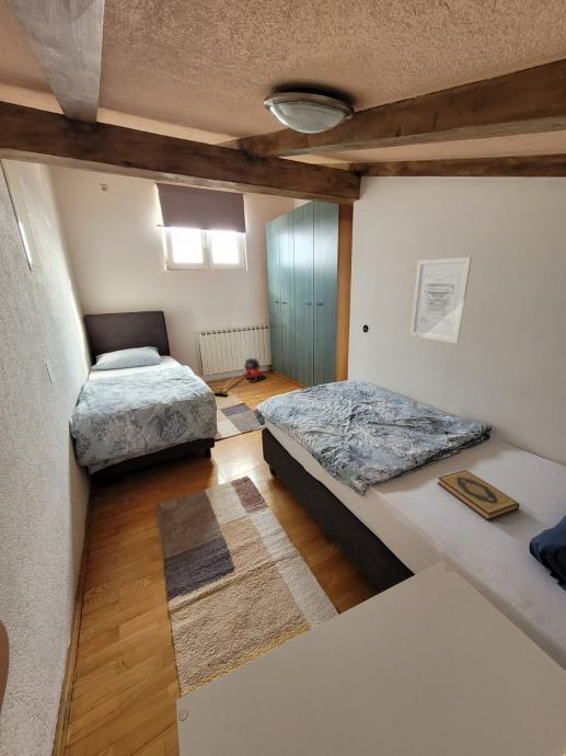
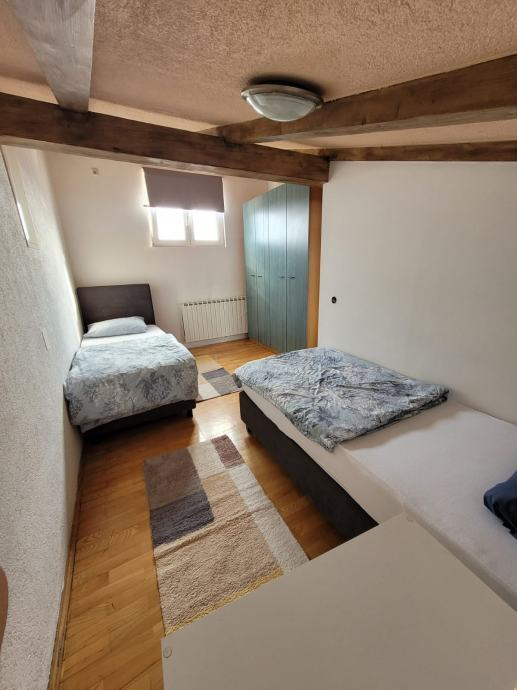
- wall art [409,255,473,345]
- hardback book [436,469,520,522]
- vacuum cleaner [212,357,266,397]
